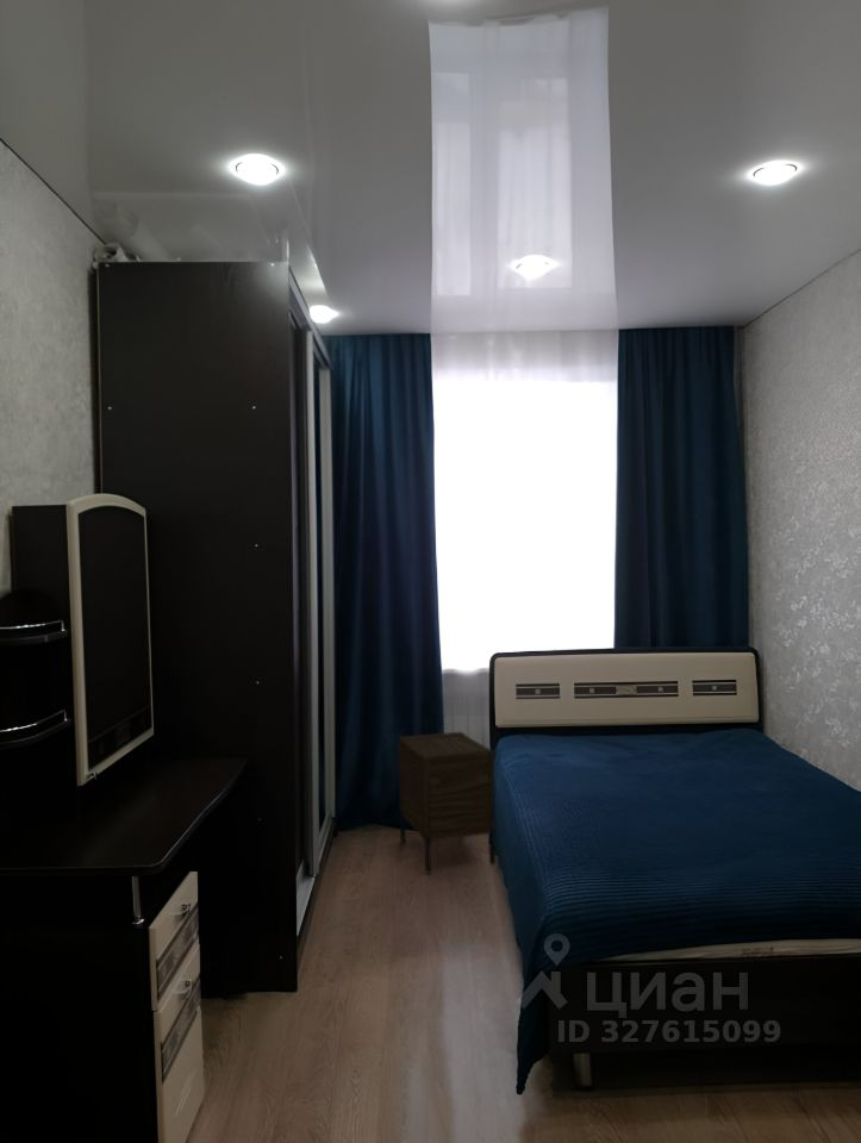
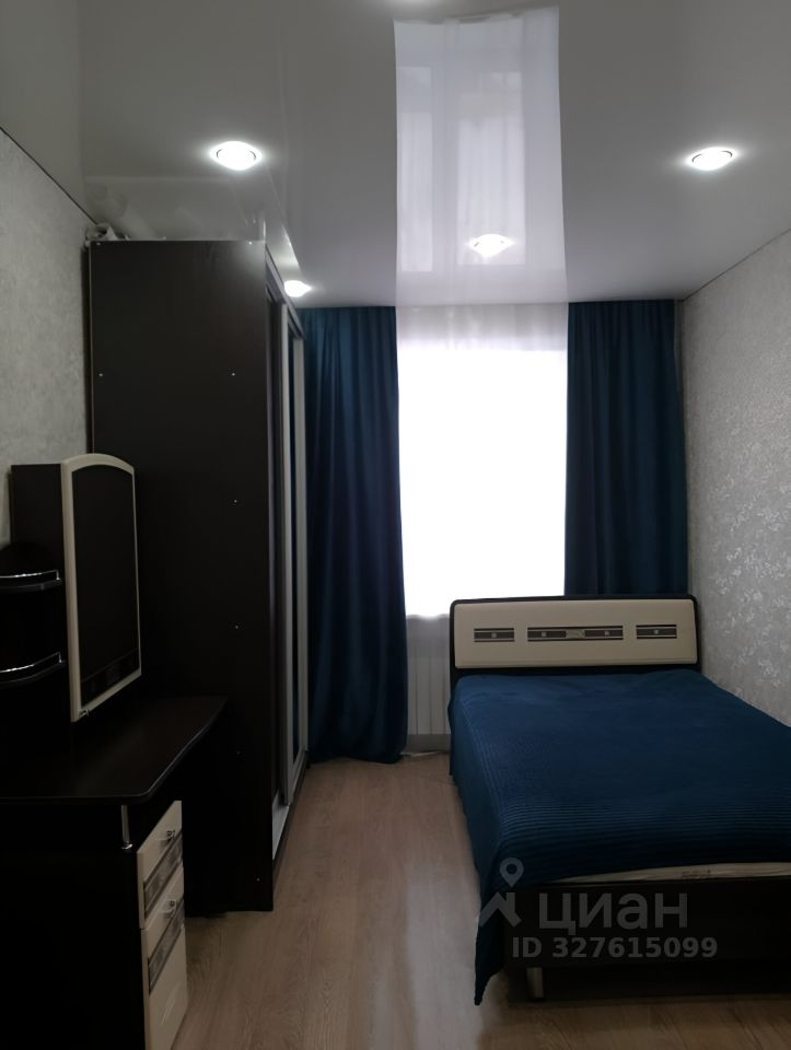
- nightstand [398,731,497,875]
